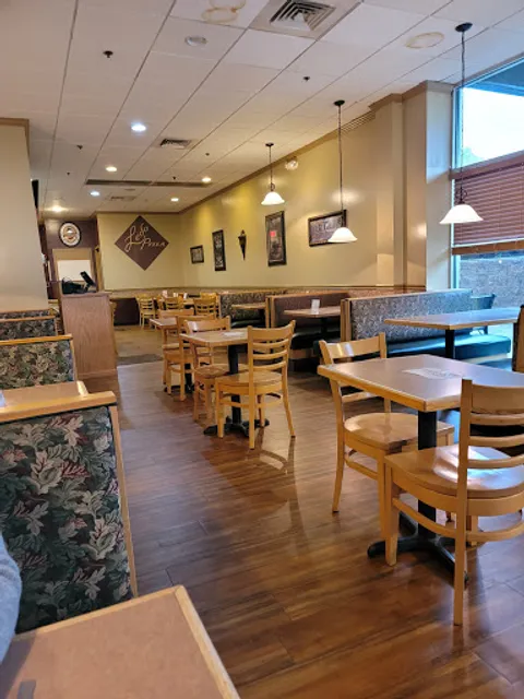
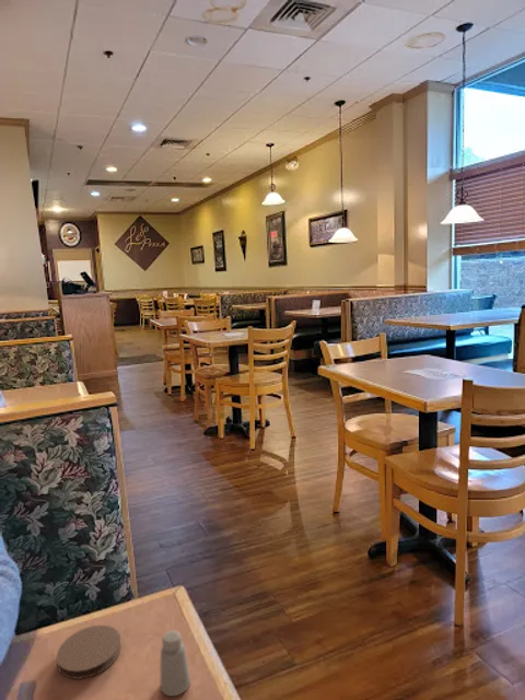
+ coaster [56,625,122,680]
+ saltshaker [160,630,191,697]
